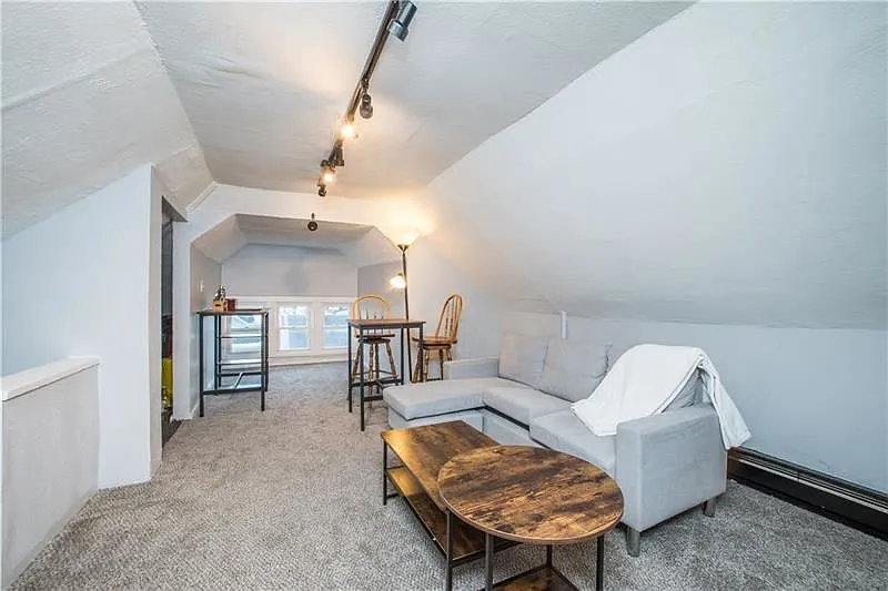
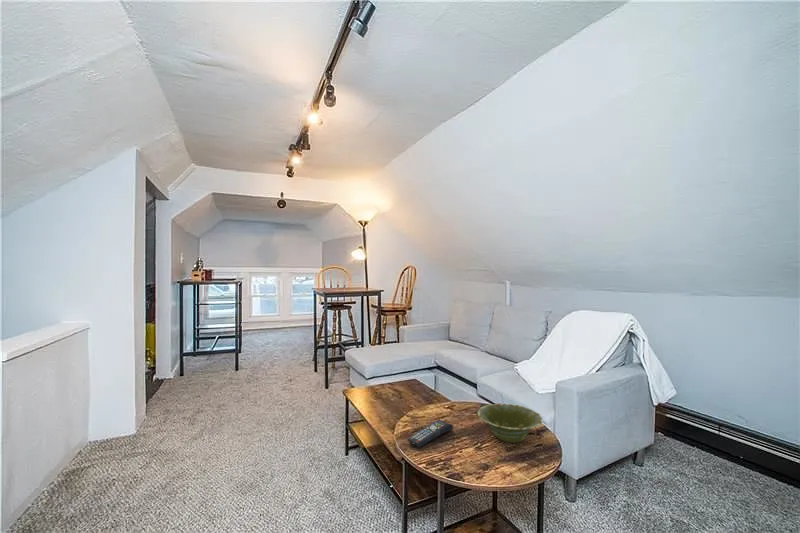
+ remote control [407,419,454,448]
+ dish [477,403,544,444]
